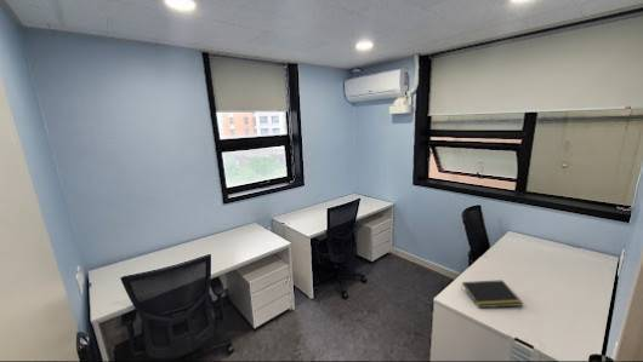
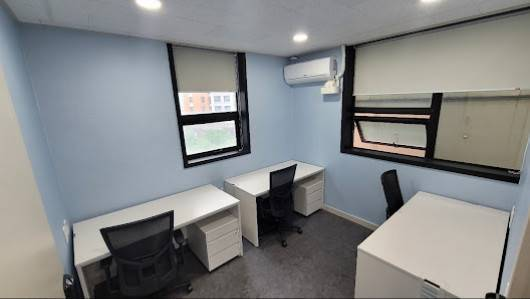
- notepad [460,278,524,309]
